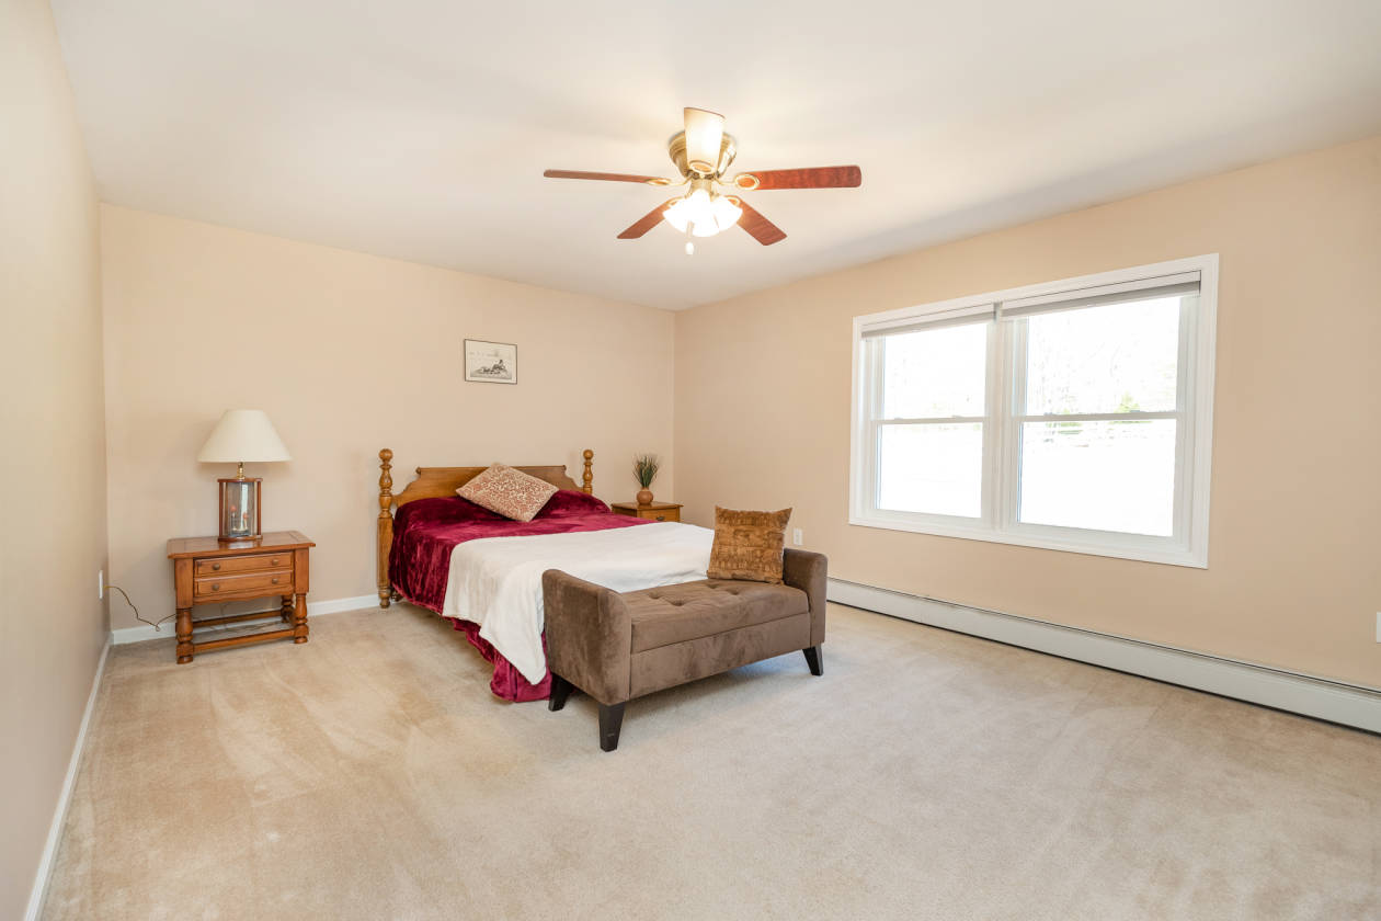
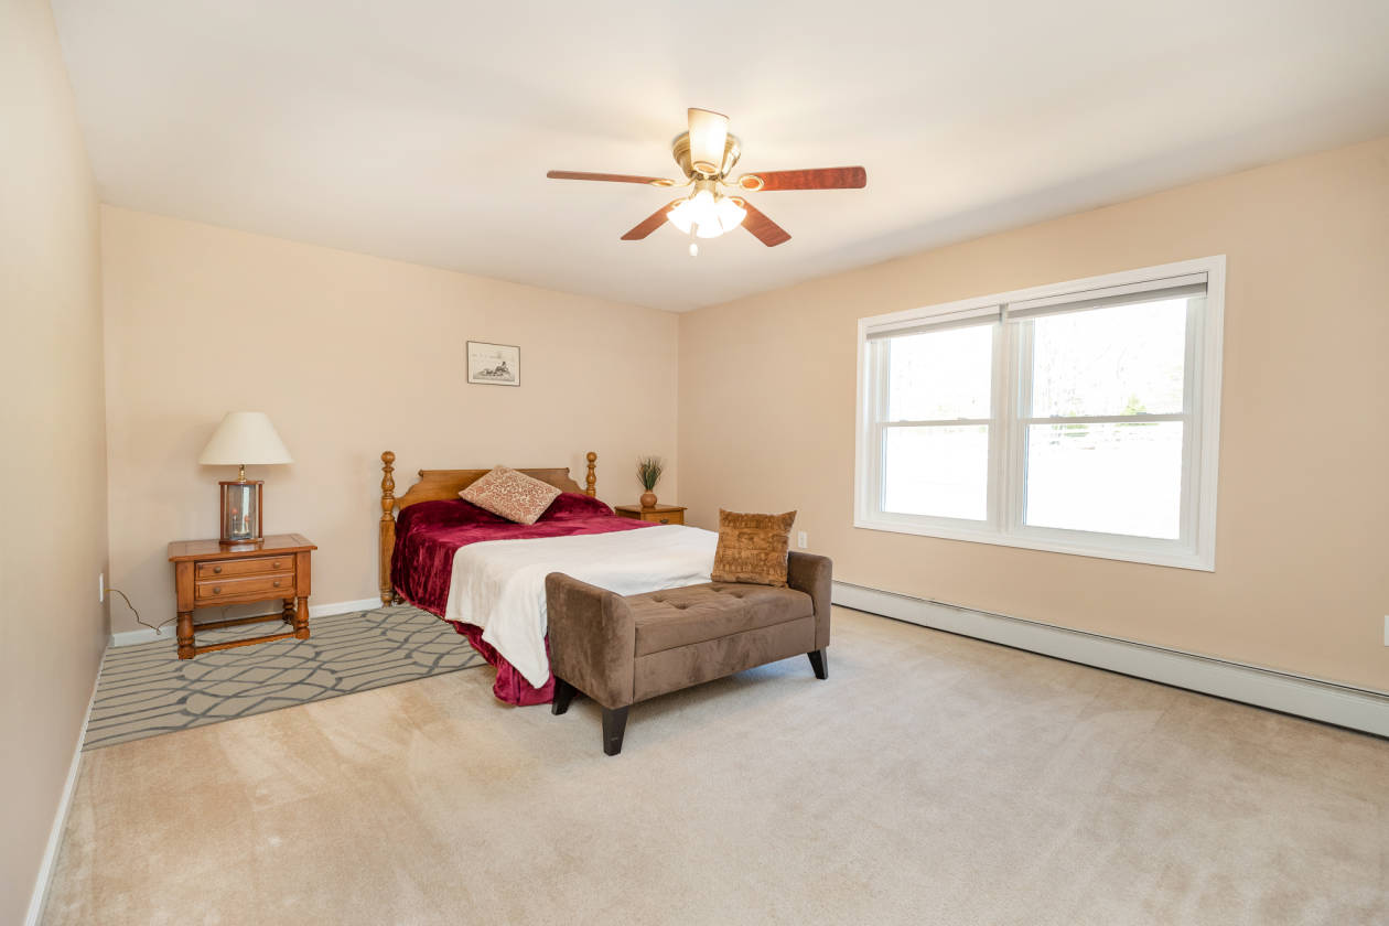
+ rug [80,603,489,753]
